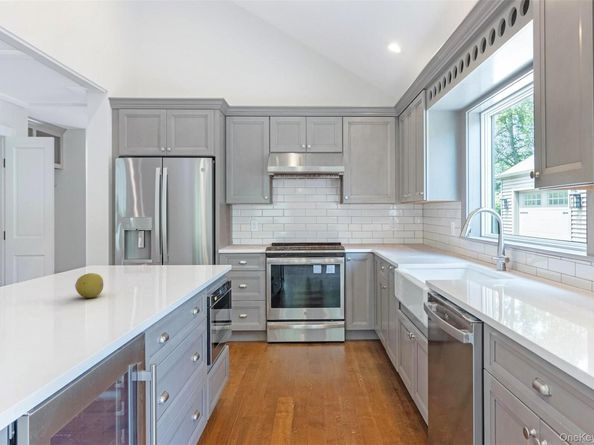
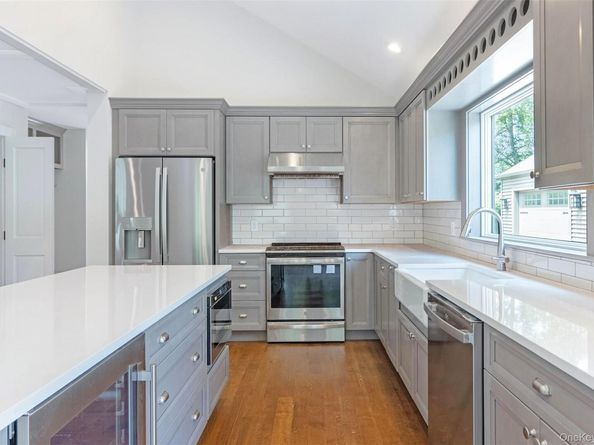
- fruit [74,272,105,299]
